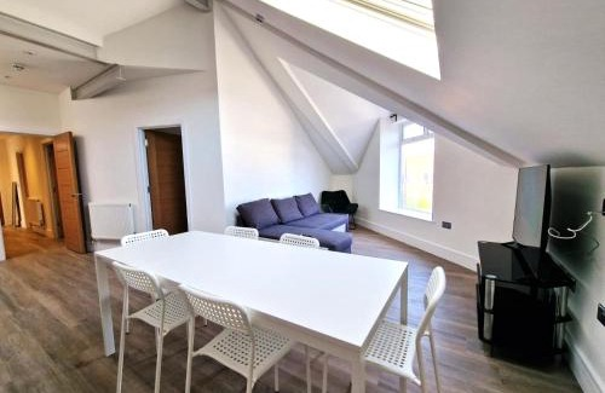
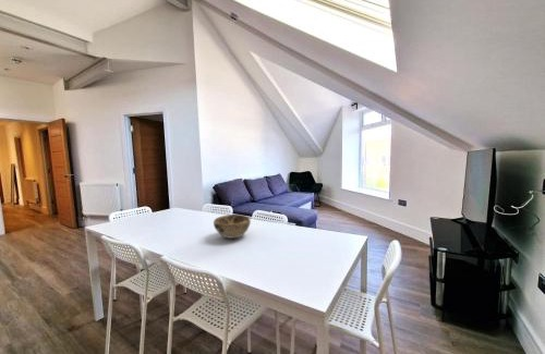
+ decorative bowl [213,213,252,240]
